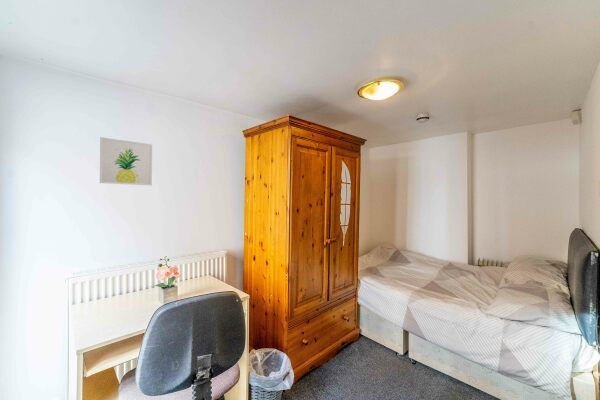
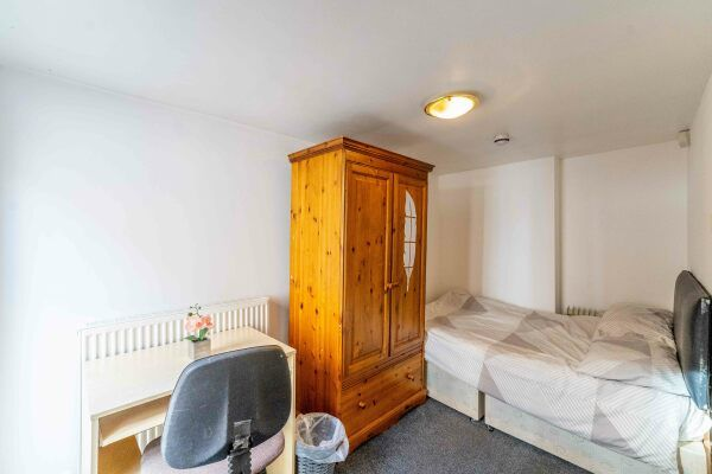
- wall art [99,136,153,186]
